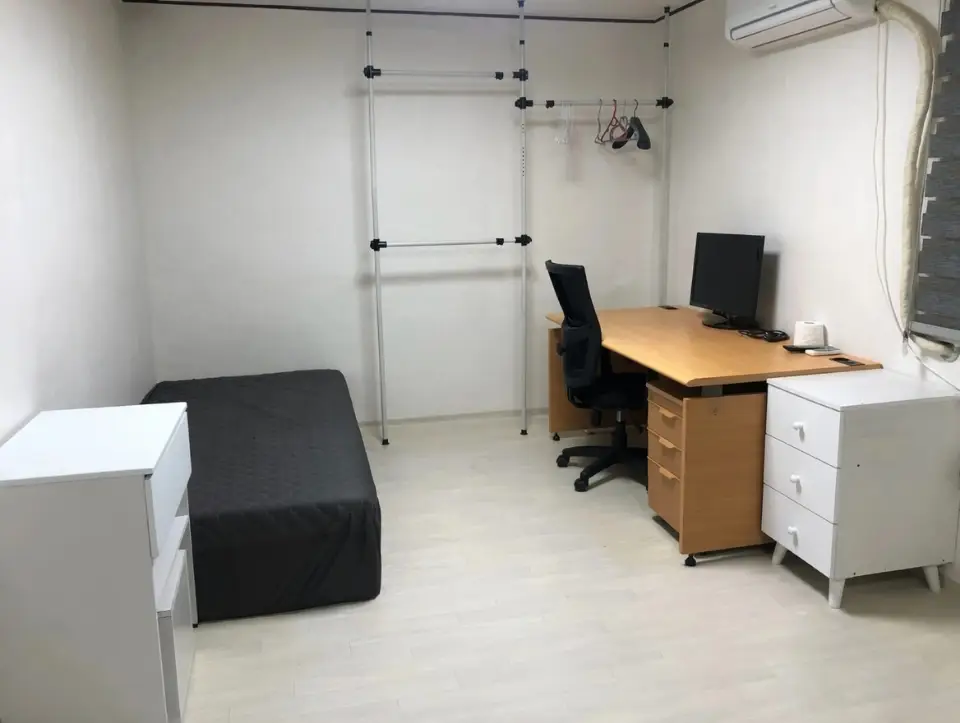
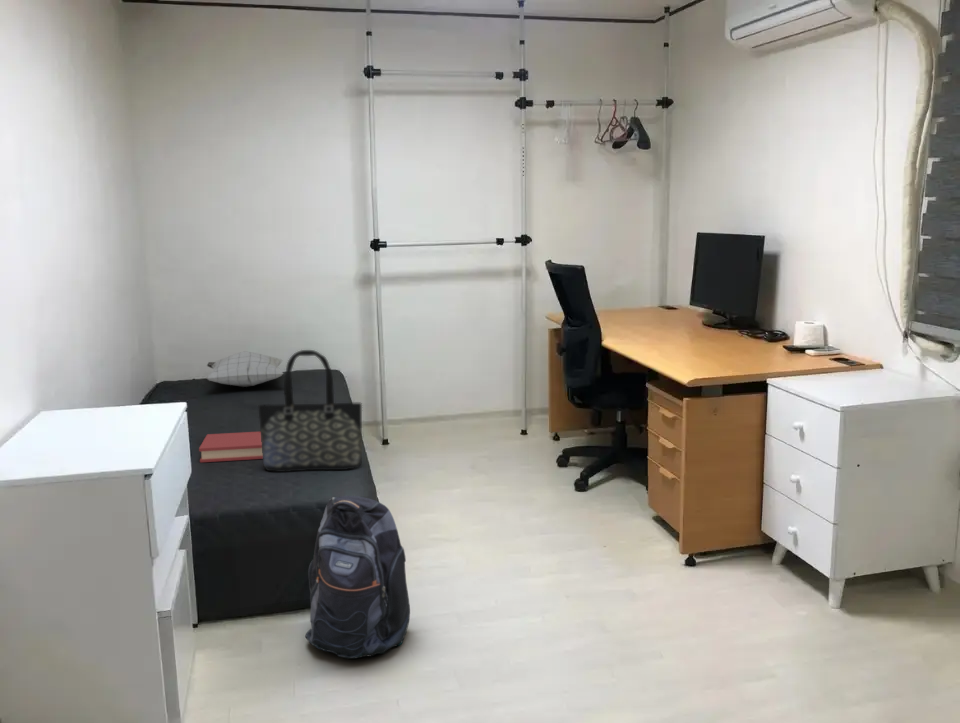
+ hardback book [198,430,263,463]
+ pillow [205,350,284,388]
+ backpack [304,495,411,660]
+ tote bag [258,349,363,473]
